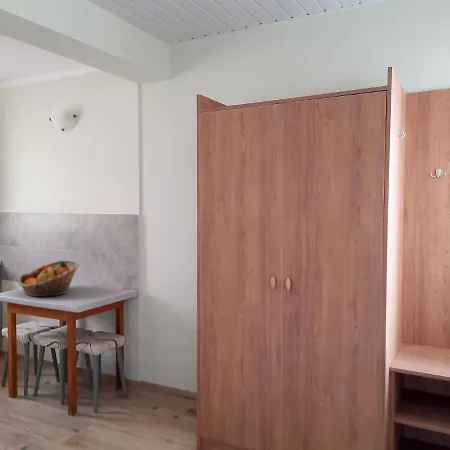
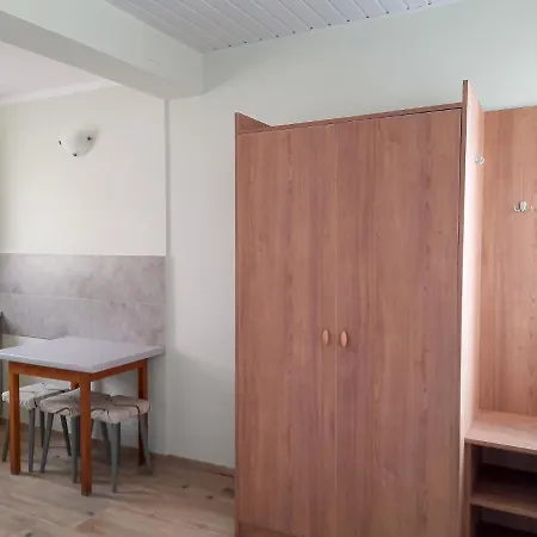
- fruit basket [17,260,80,298]
